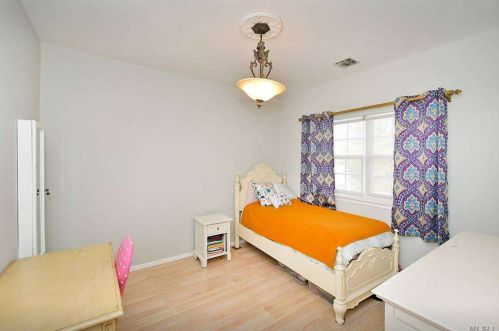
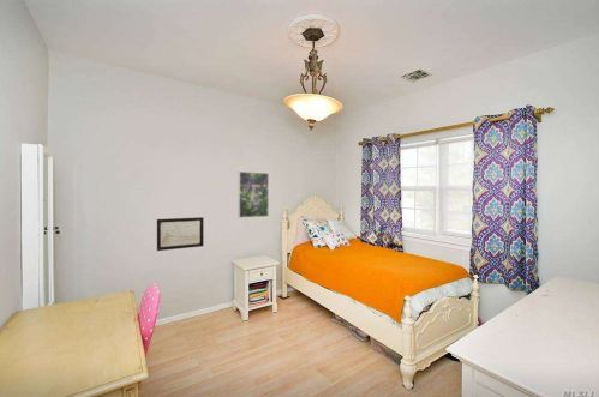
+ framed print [236,170,270,219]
+ wall art [156,216,205,252]
